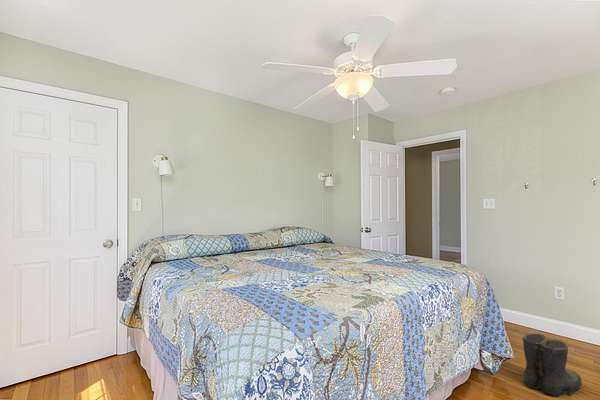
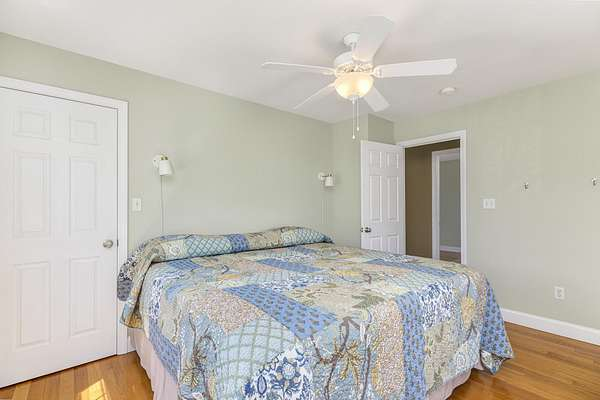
- boots [521,333,583,397]
